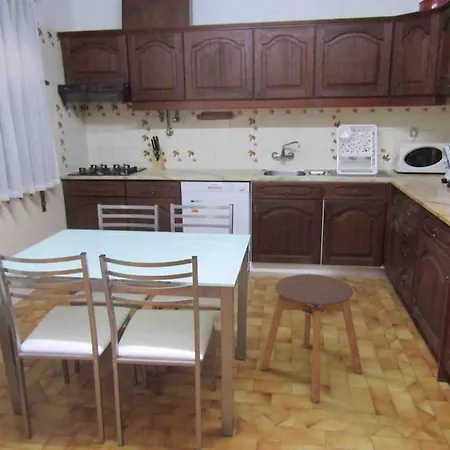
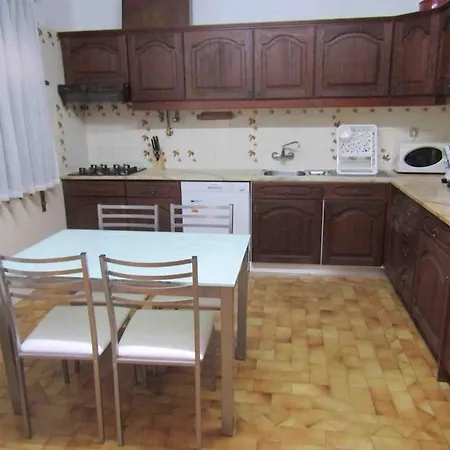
- stool [259,273,364,403]
